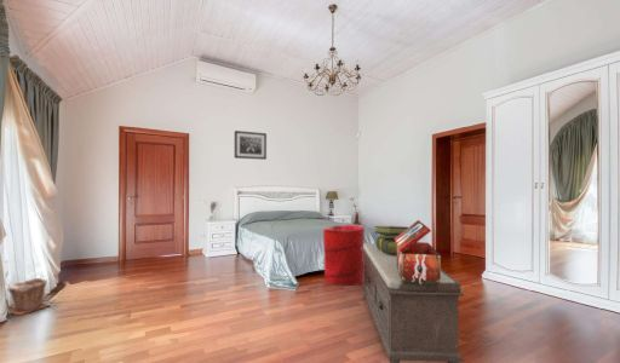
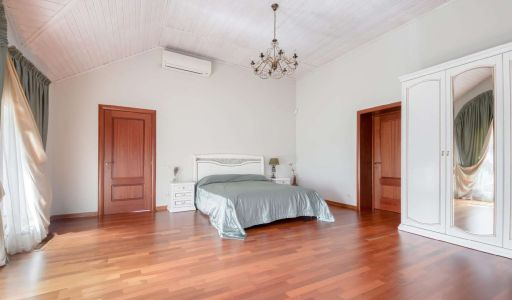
- bench [360,242,465,363]
- laundry hamper [322,224,366,287]
- stack of books [373,225,409,254]
- plant pot [6,276,51,316]
- wall art [234,129,268,161]
- decorative box [395,219,442,286]
